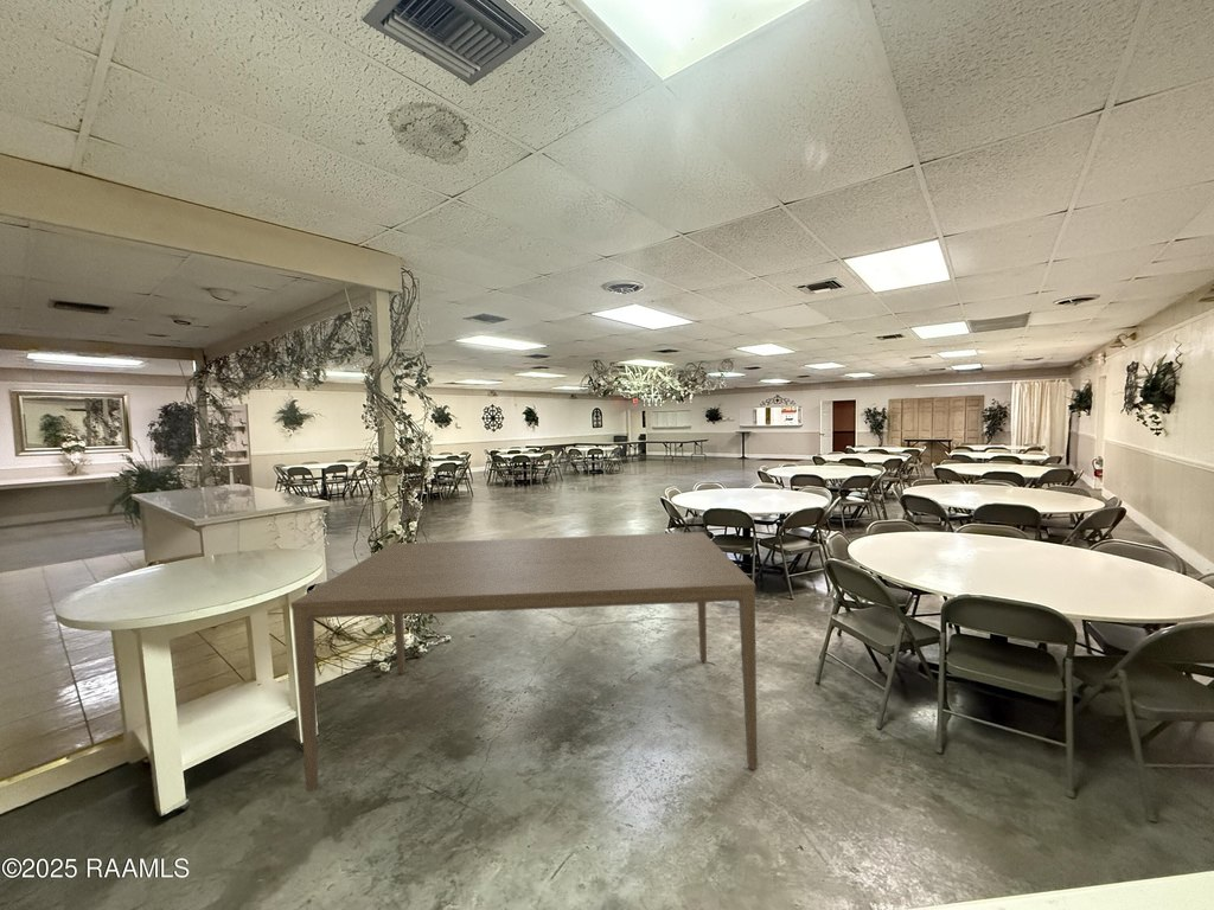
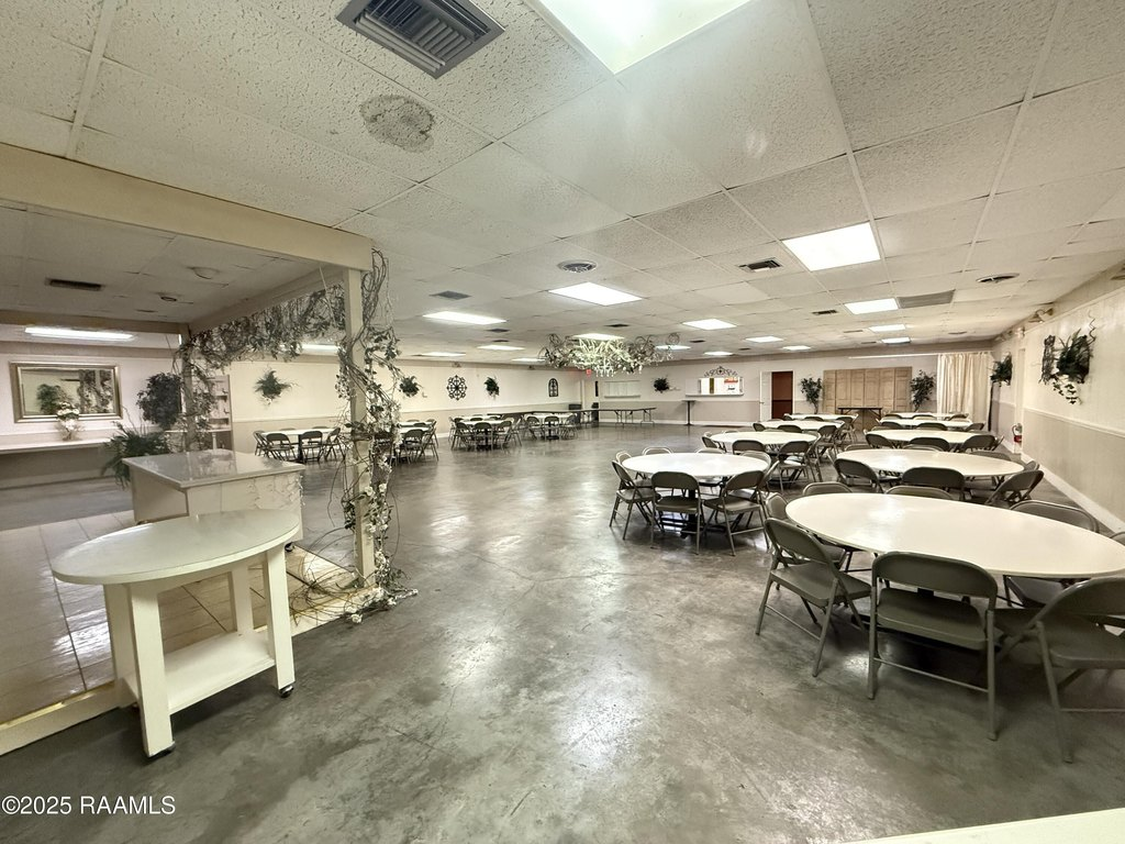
- dining table [289,531,759,792]
